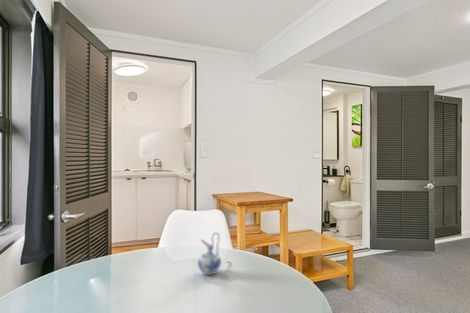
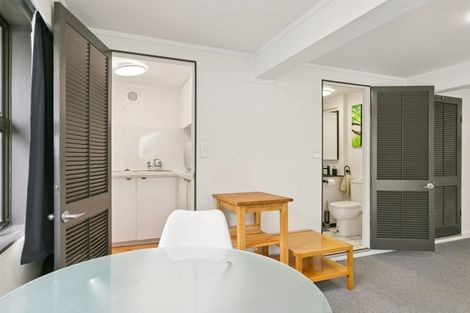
- ceramic pitcher [197,231,222,276]
